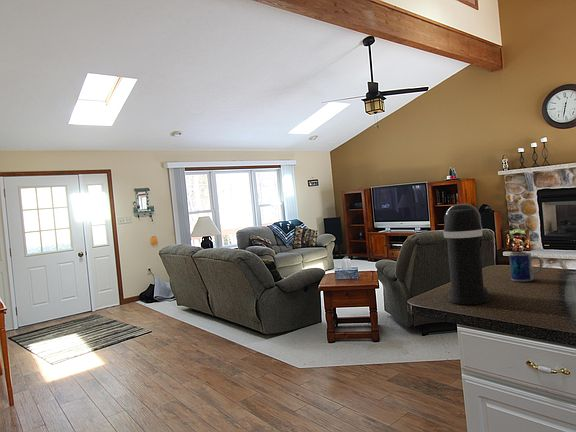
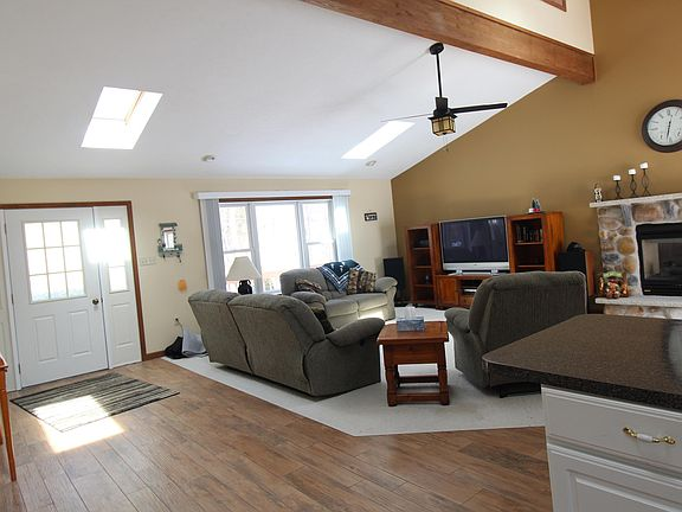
- mug [508,251,544,283]
- coffee maker [442,203,490,306]
